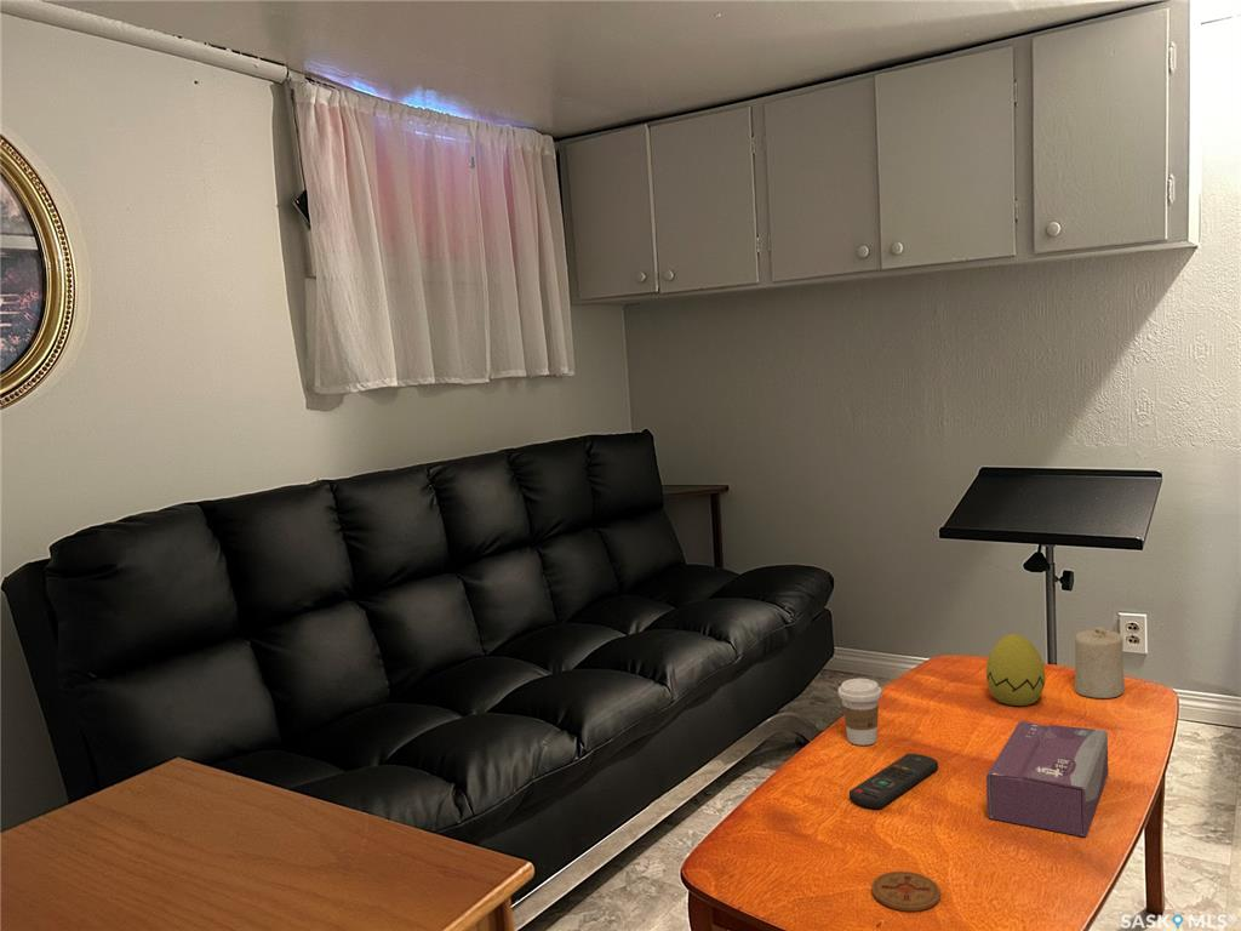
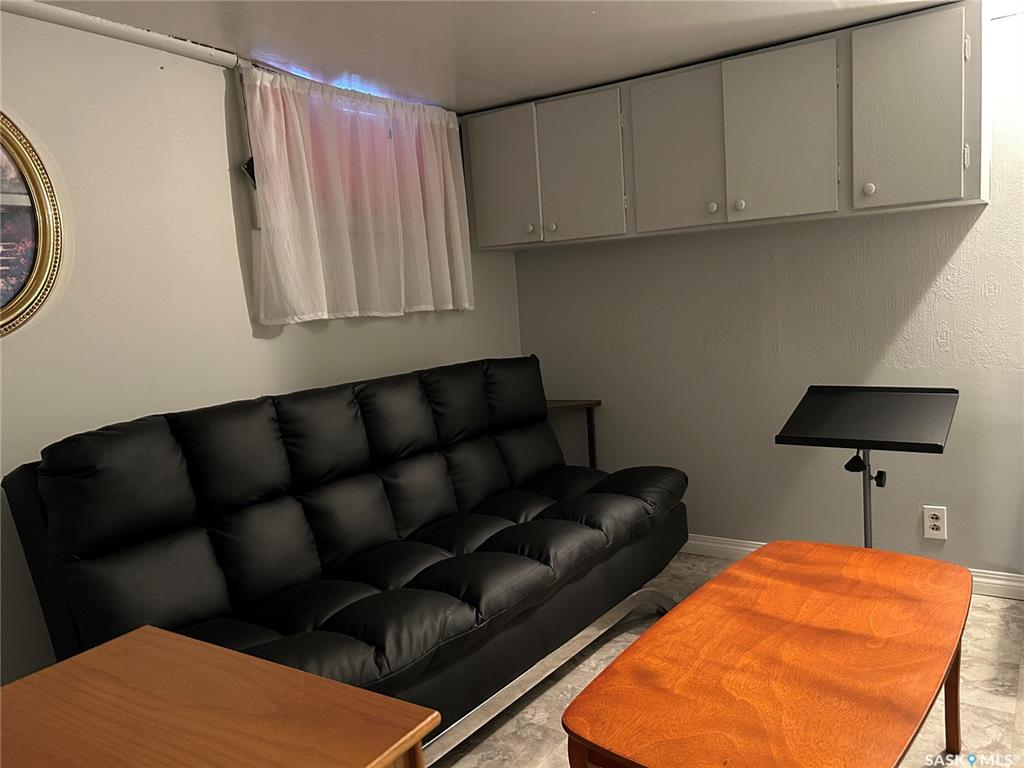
- remote control [848,753,939,810]
- coffee cup [837,678,883,747]
- tissue box [985,720,1109,838]
- candle [1074,626,1126,699]
- coaster [870,870,942,913]
- decorative egg [985,633,1046,707]
